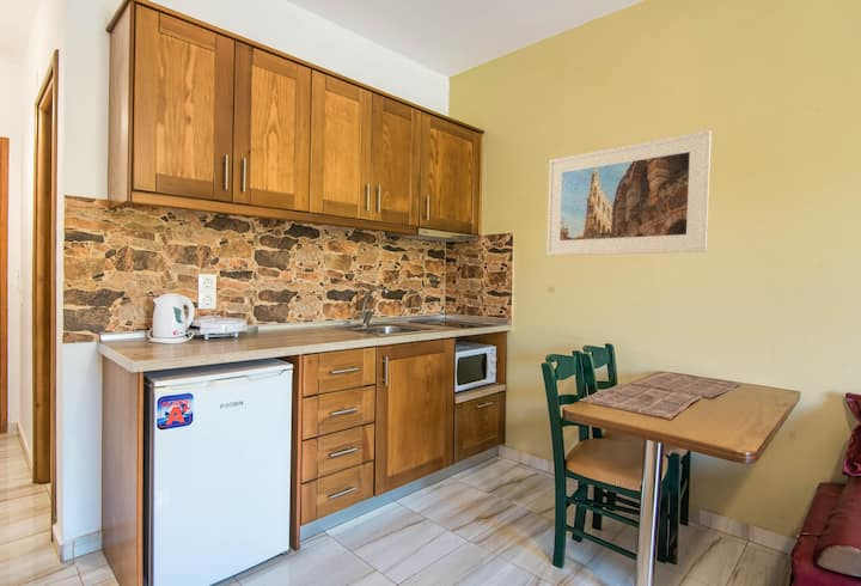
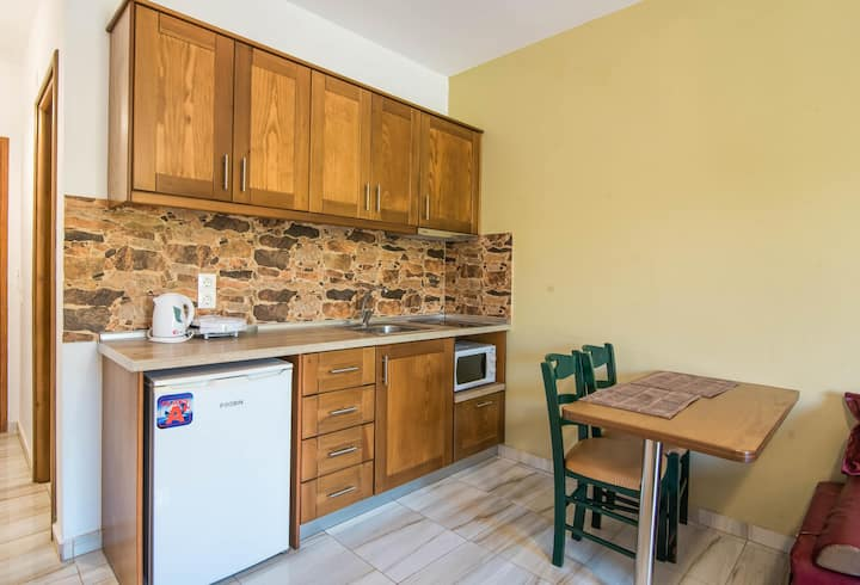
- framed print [545,129,713,257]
